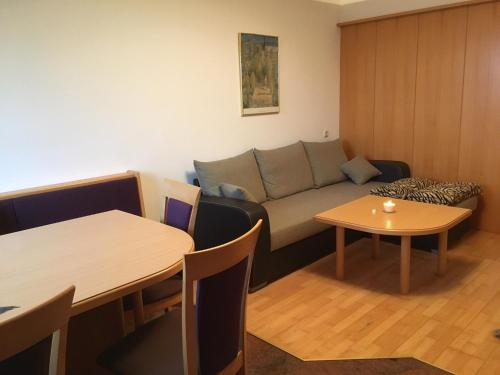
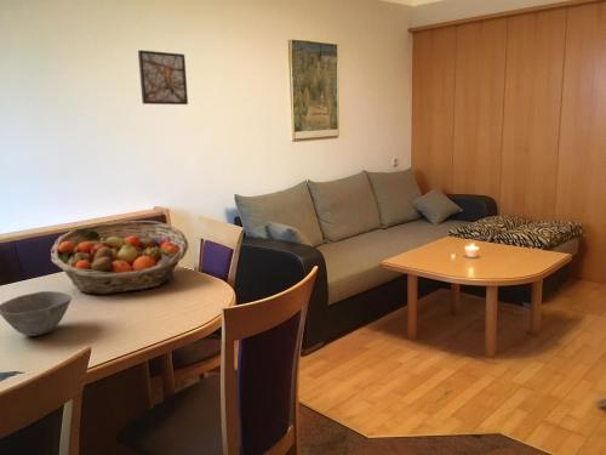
+ bowl [0,290,73,337]
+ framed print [137,49,189,106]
+ fruit basket [50,220,189,295]
